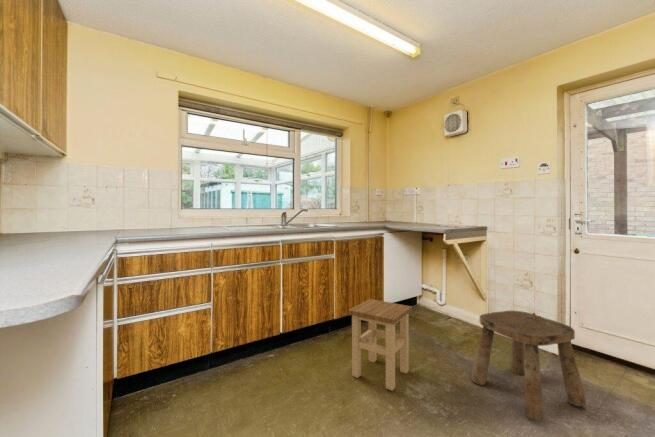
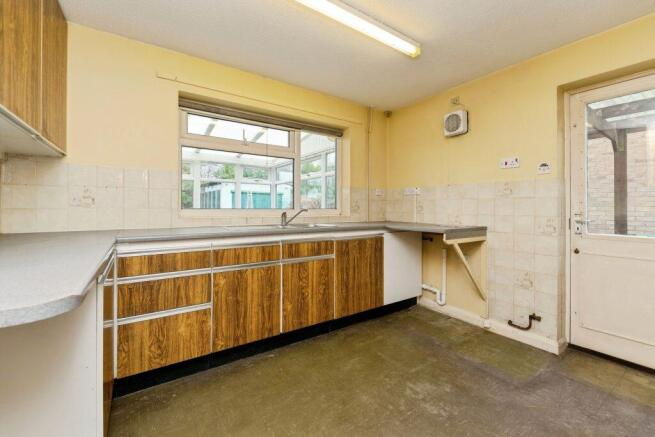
- stool [347,298,413,392]
- stool [470,310,588,422]
